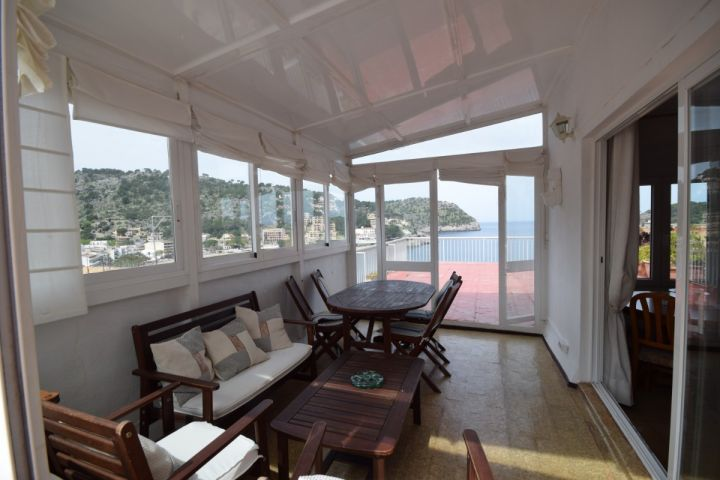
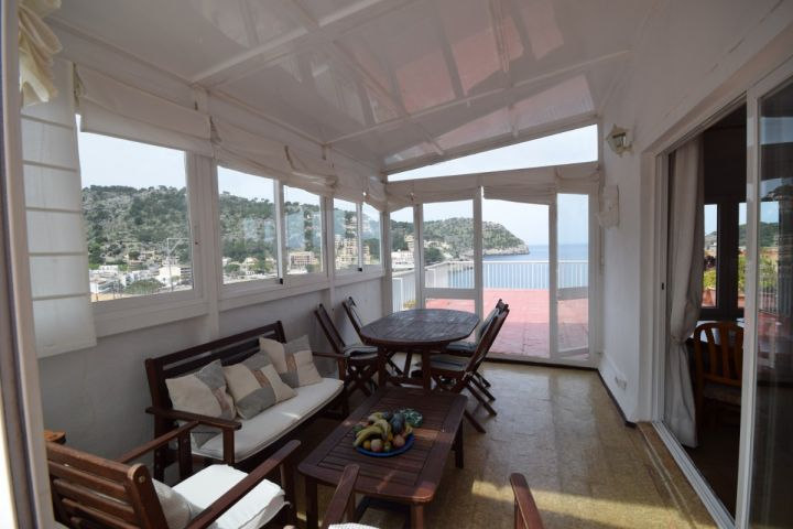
+ fruit bowl [351,411,415,457]
